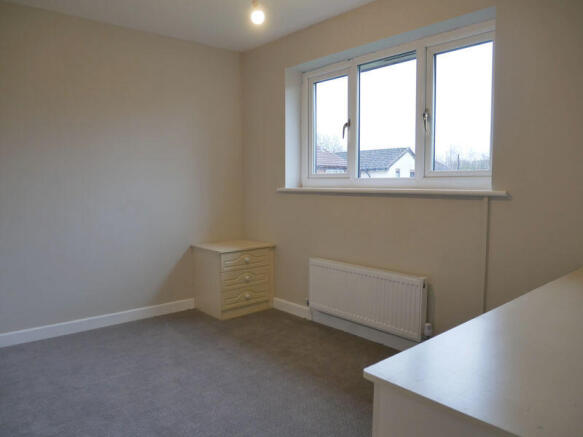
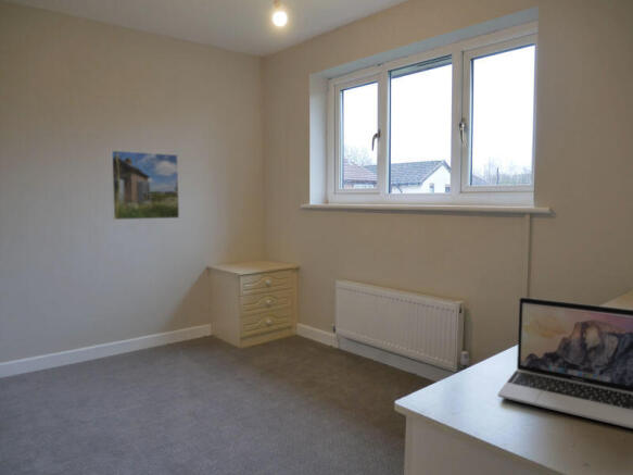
+ laptop [497,297,633,429]
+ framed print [110,149,180,221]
